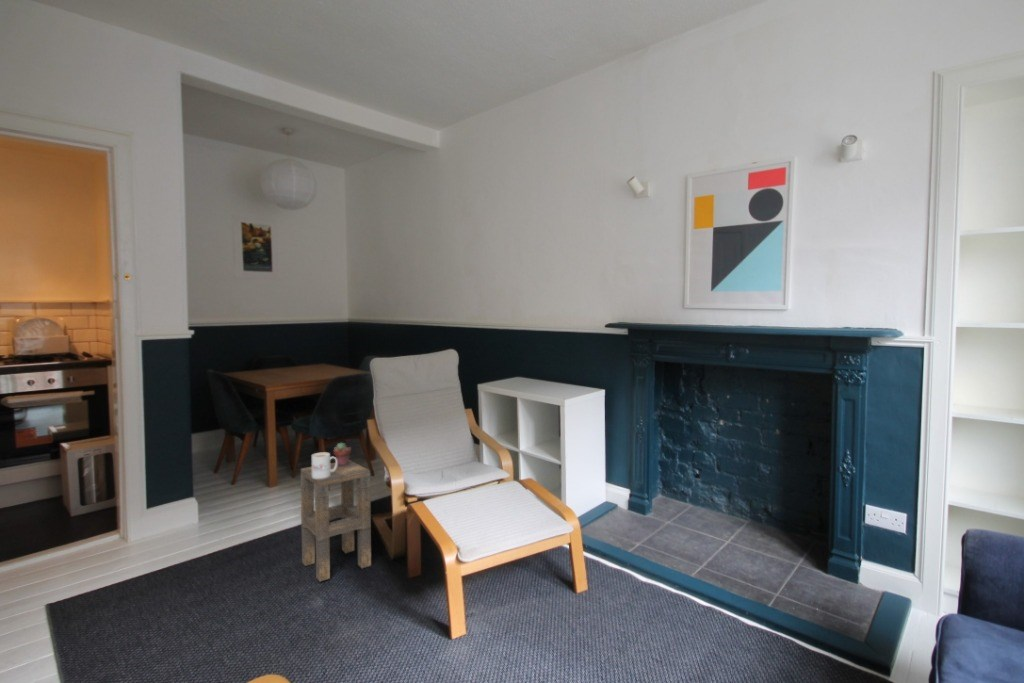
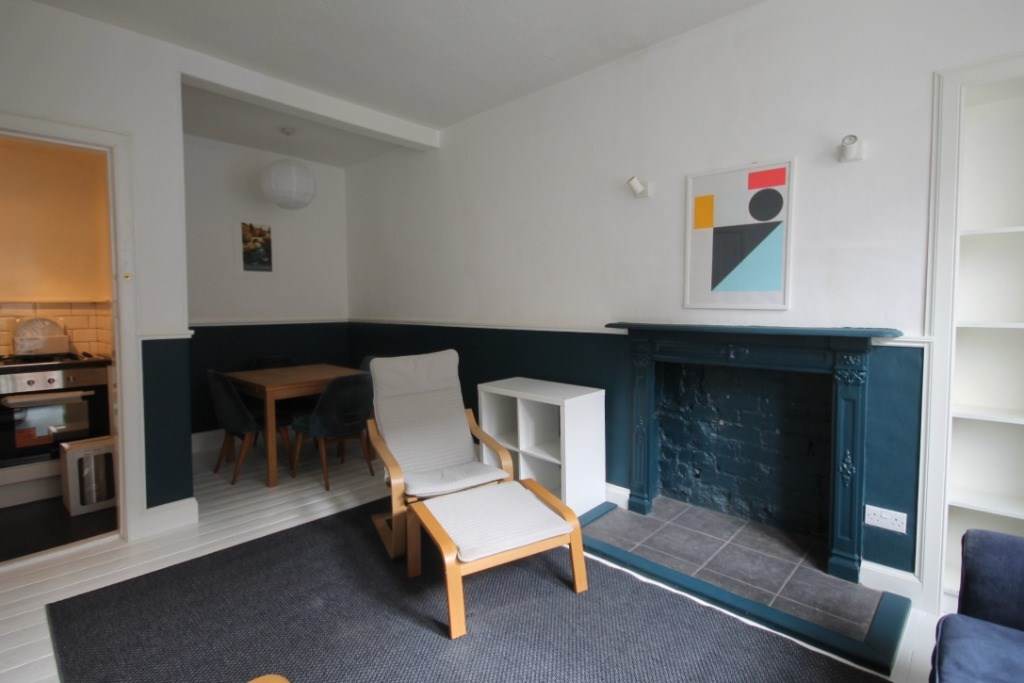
- mug [311,452,337,479]
- potted succulent [333,442,352,466]
- side table [300,459,372,583]
